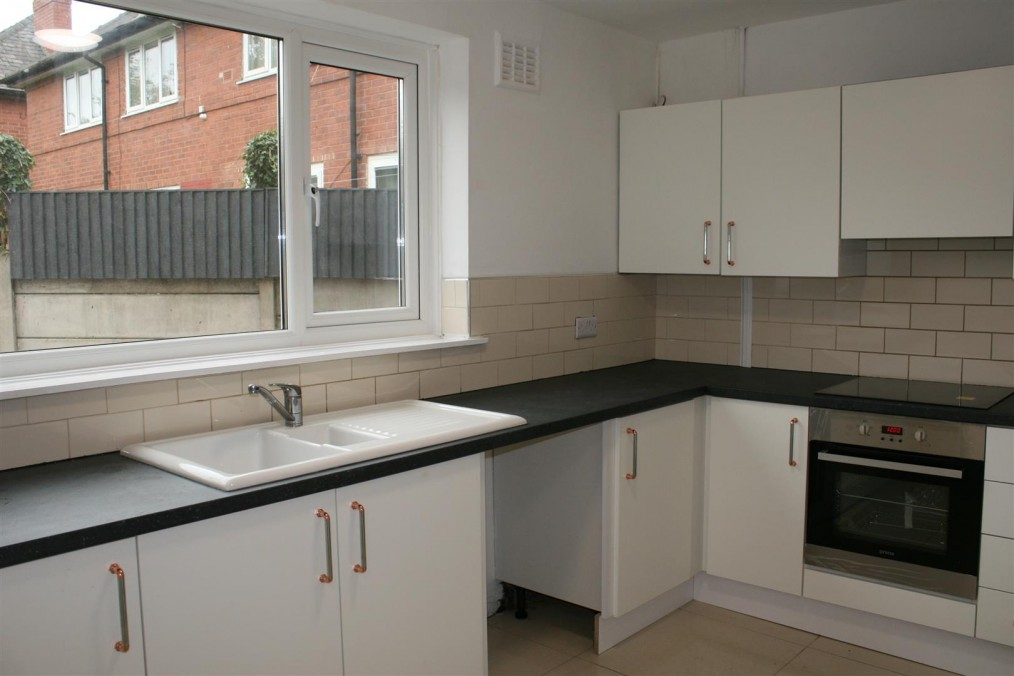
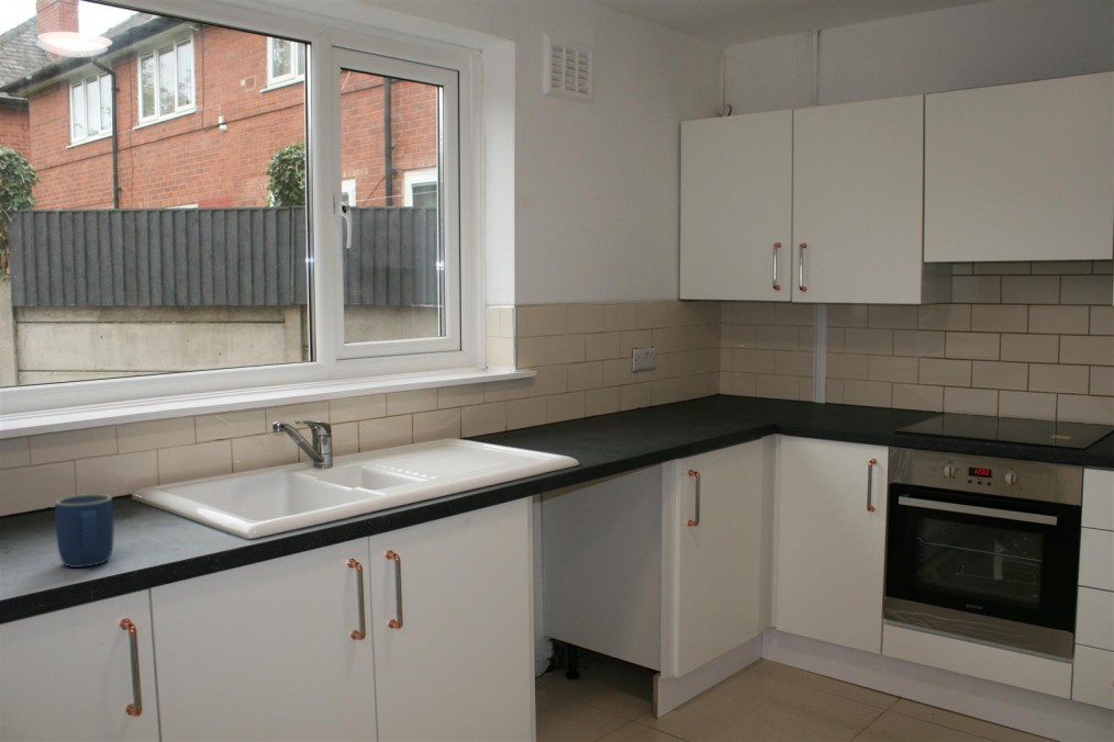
+ mug [54,493,114,569]
